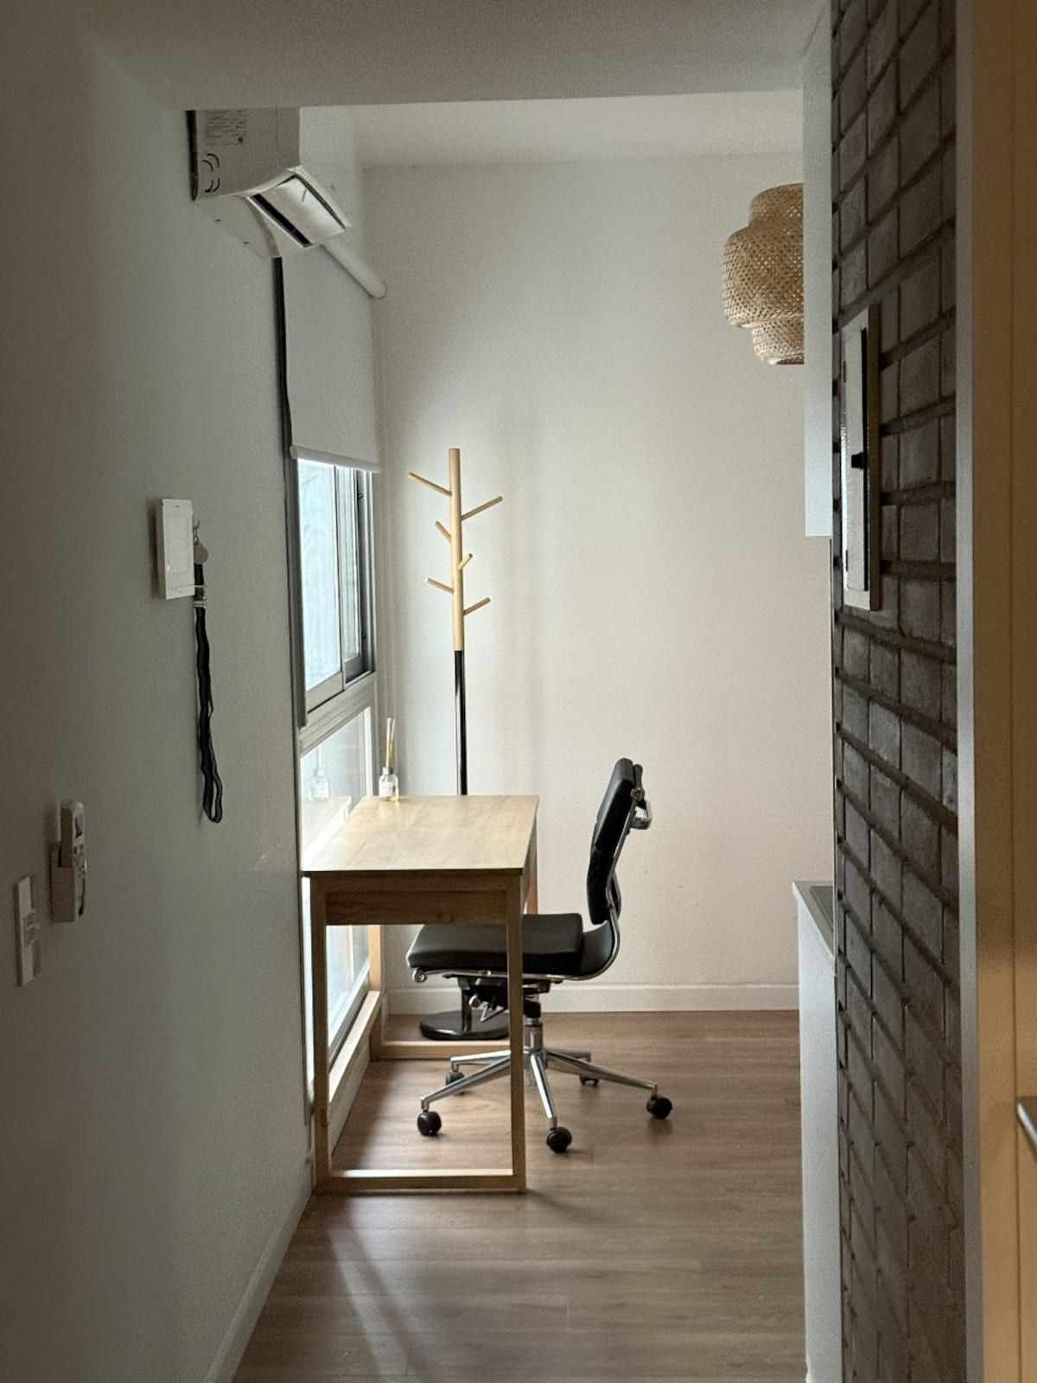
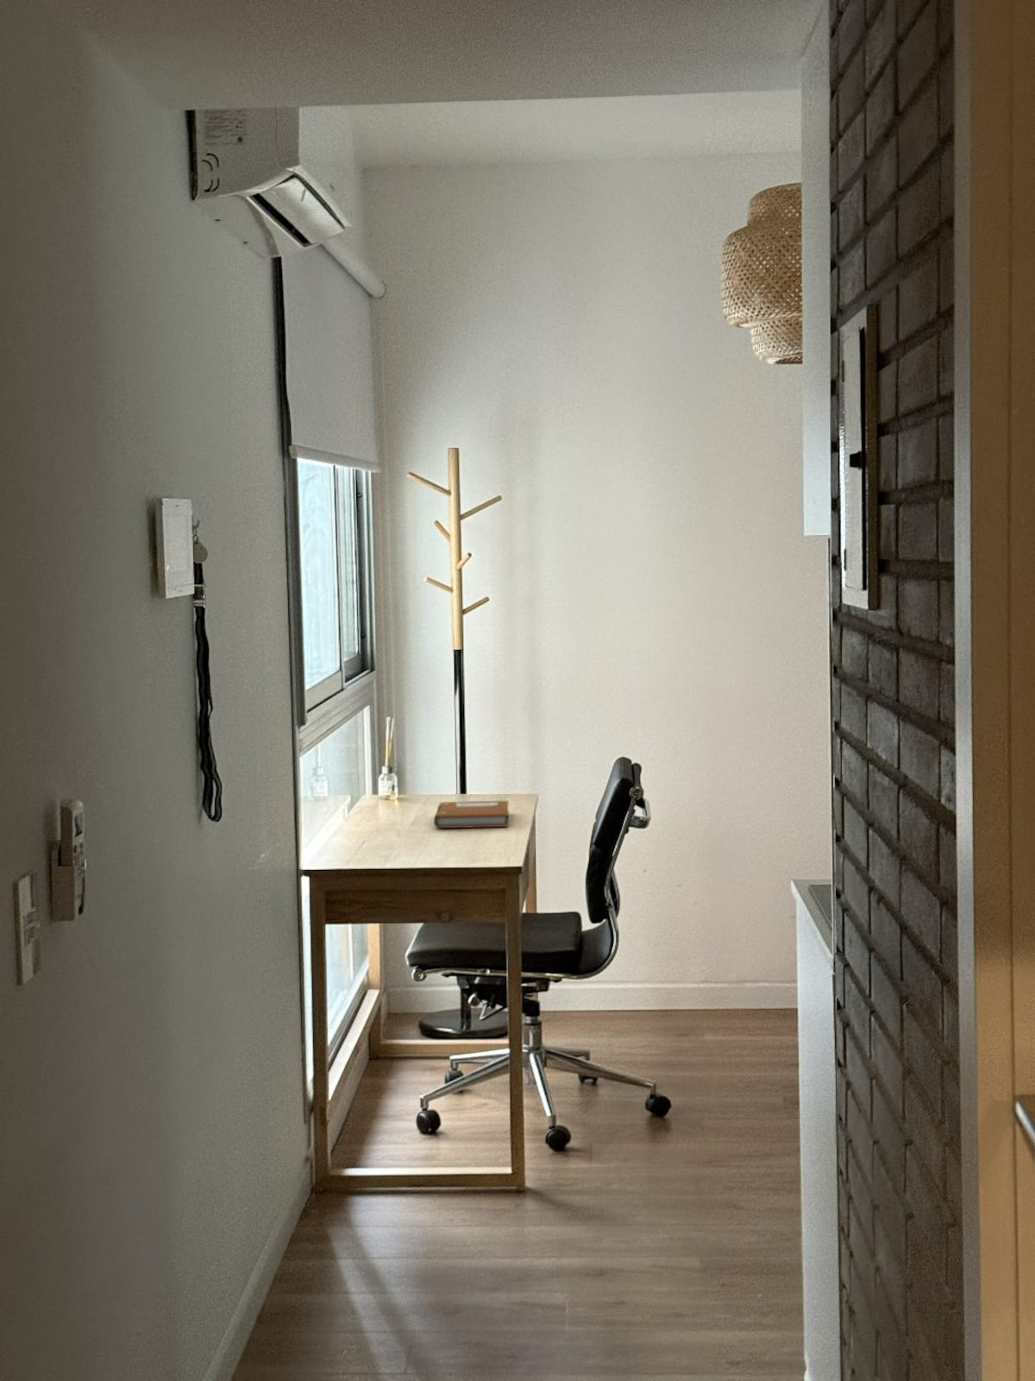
+ notebook [433,800,510,829]
